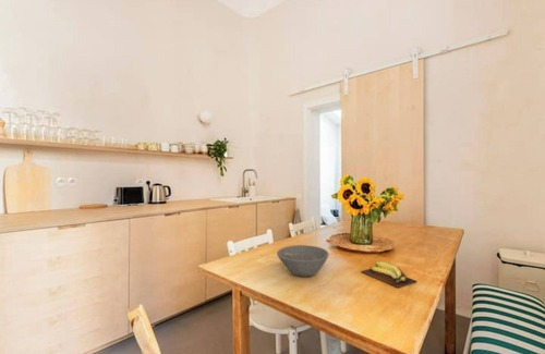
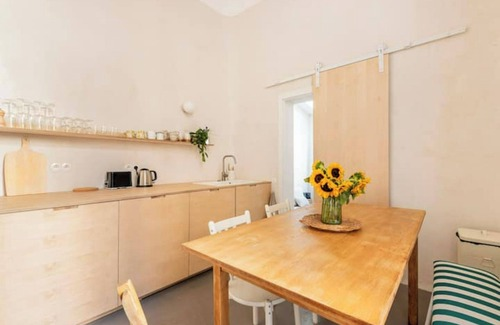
- bowl [276,244,330,278]
- banana [360,260,419,289]
